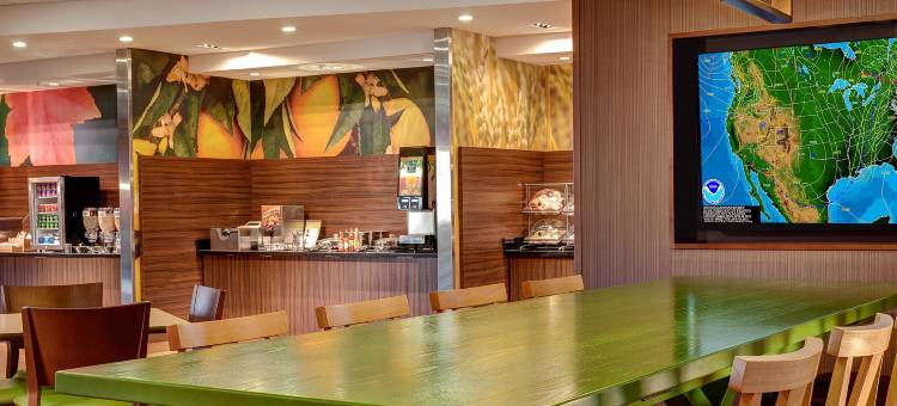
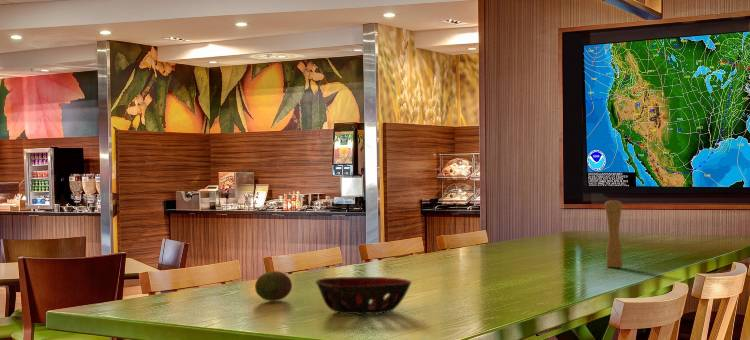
+ decorative bowl [314,276,412,316]
+ pepper mill [604,199,624,269]
+ fruit [254,270,293,302]
